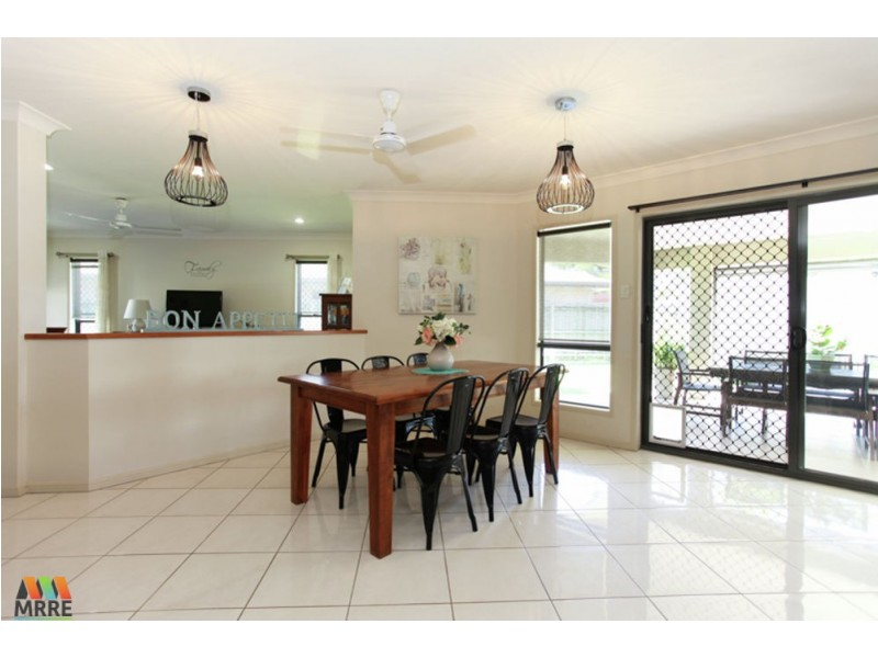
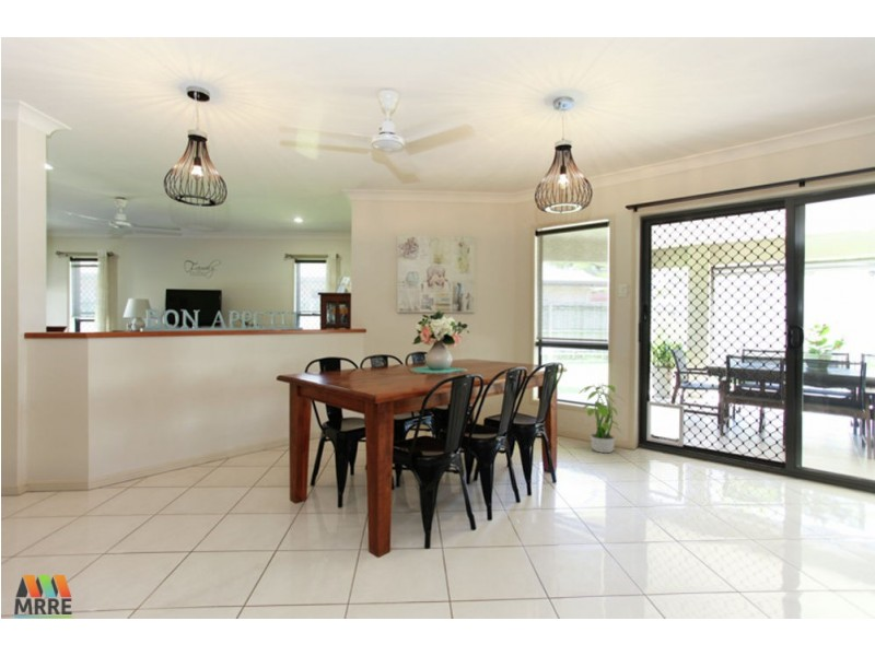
+ potted plant [579,383,626,454]
